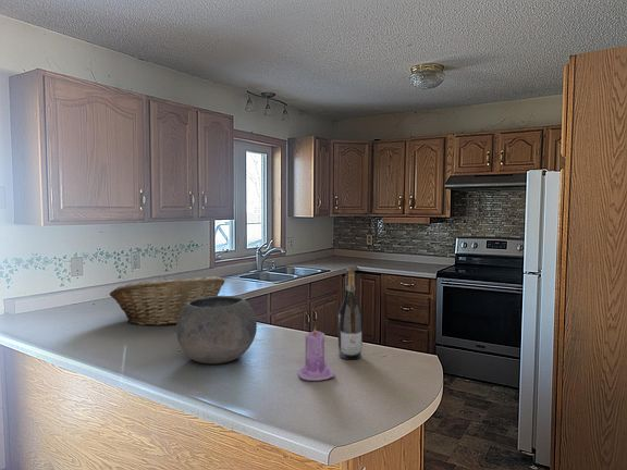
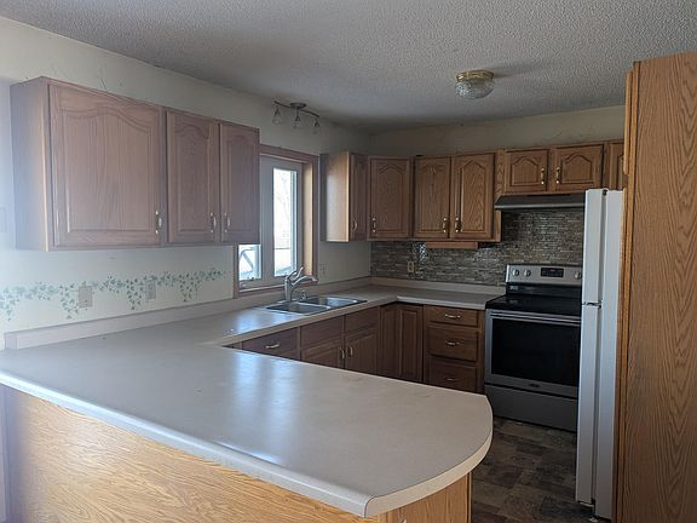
- fruit basket [109,275,225,326]
- bowl [175,295,258,366]
- wine bottle [337,268,364,360]
- candle [297,325,336,382]
